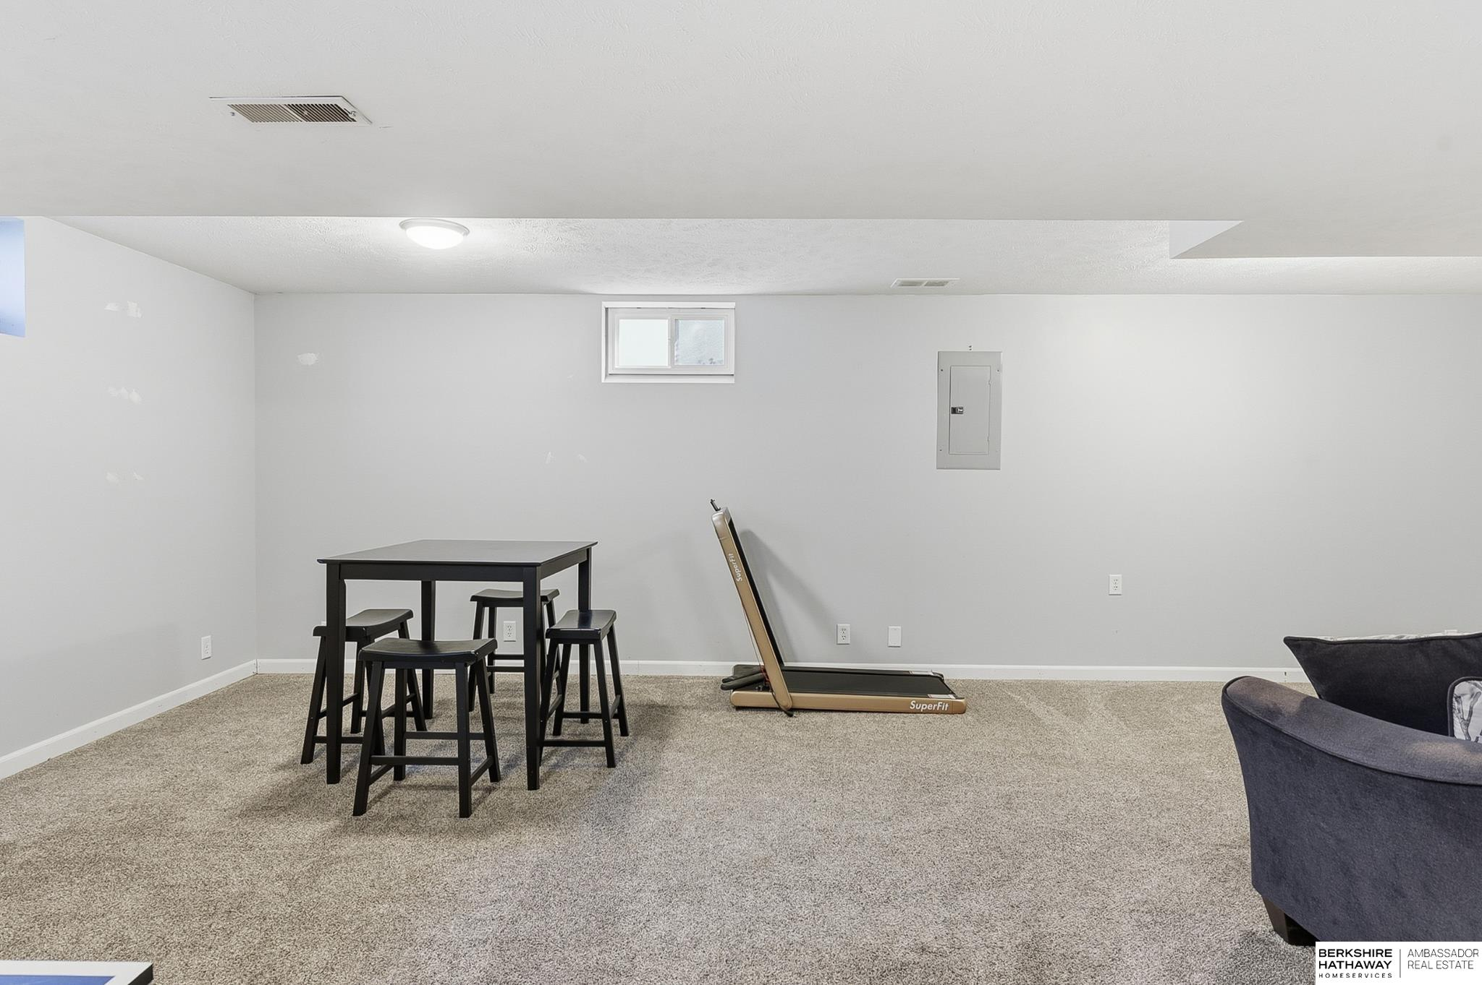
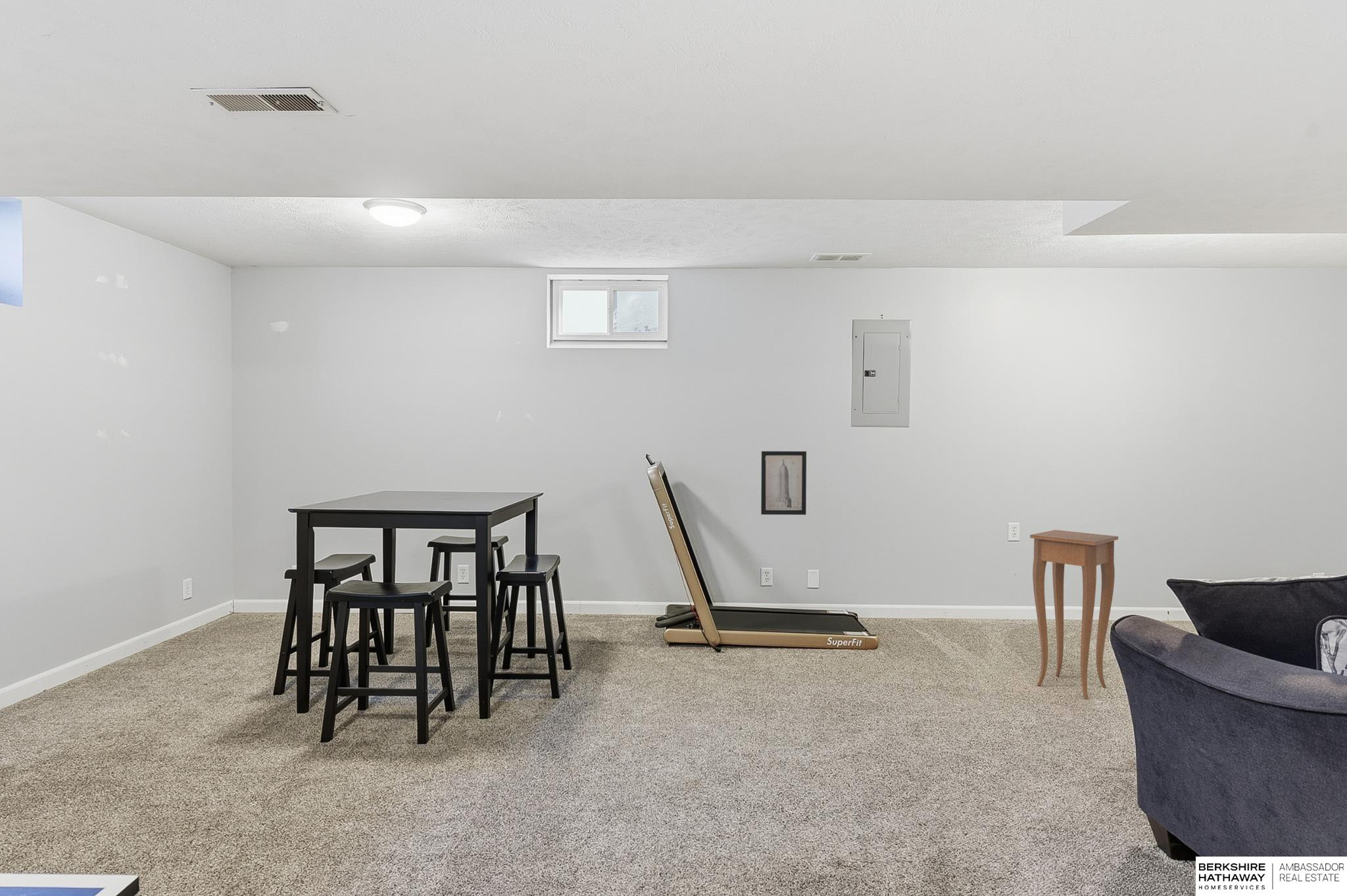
+ side table [1029,529,1119,700]
+ wall art [760,450,807,515]
